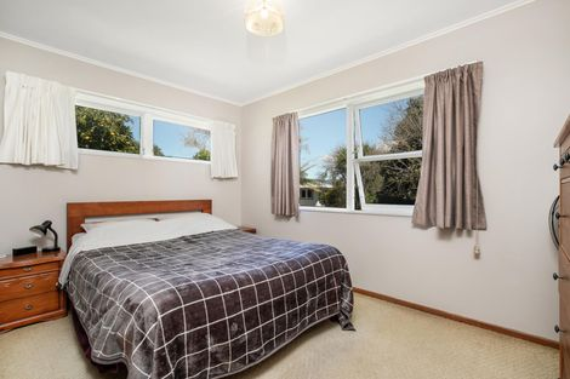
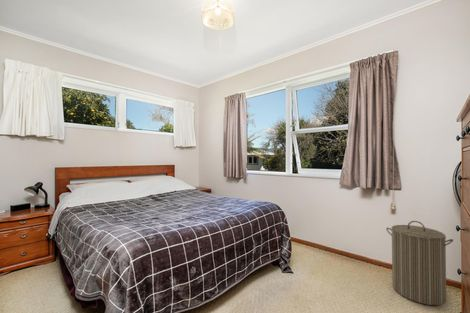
+ laundry hamper [385,220,454,306]
